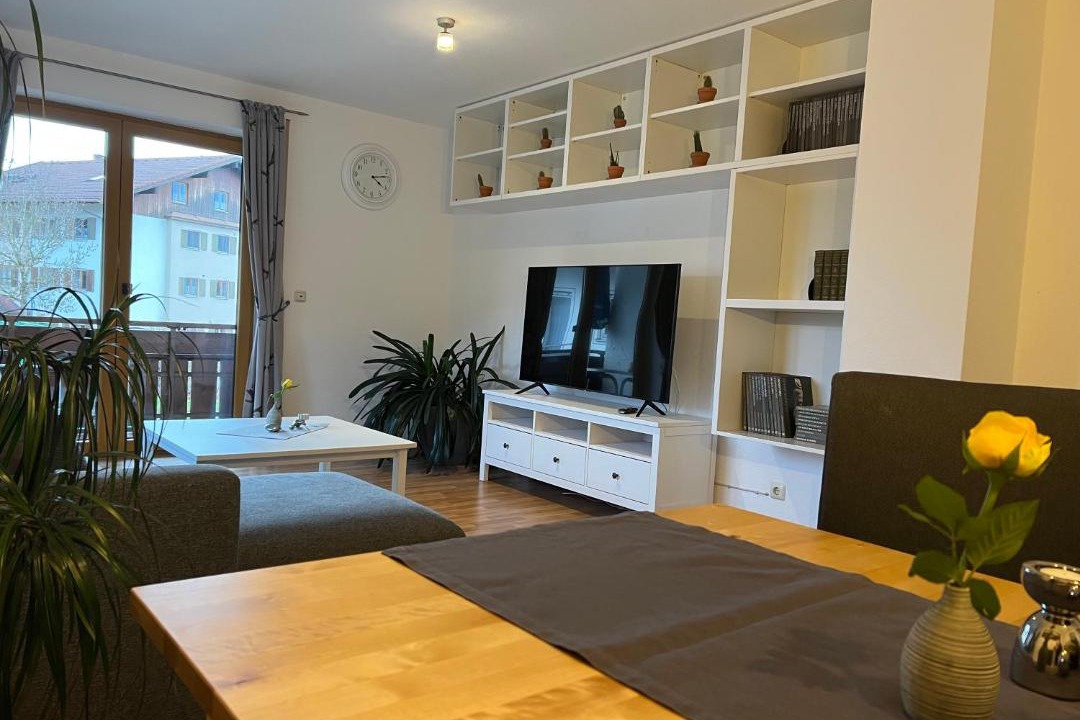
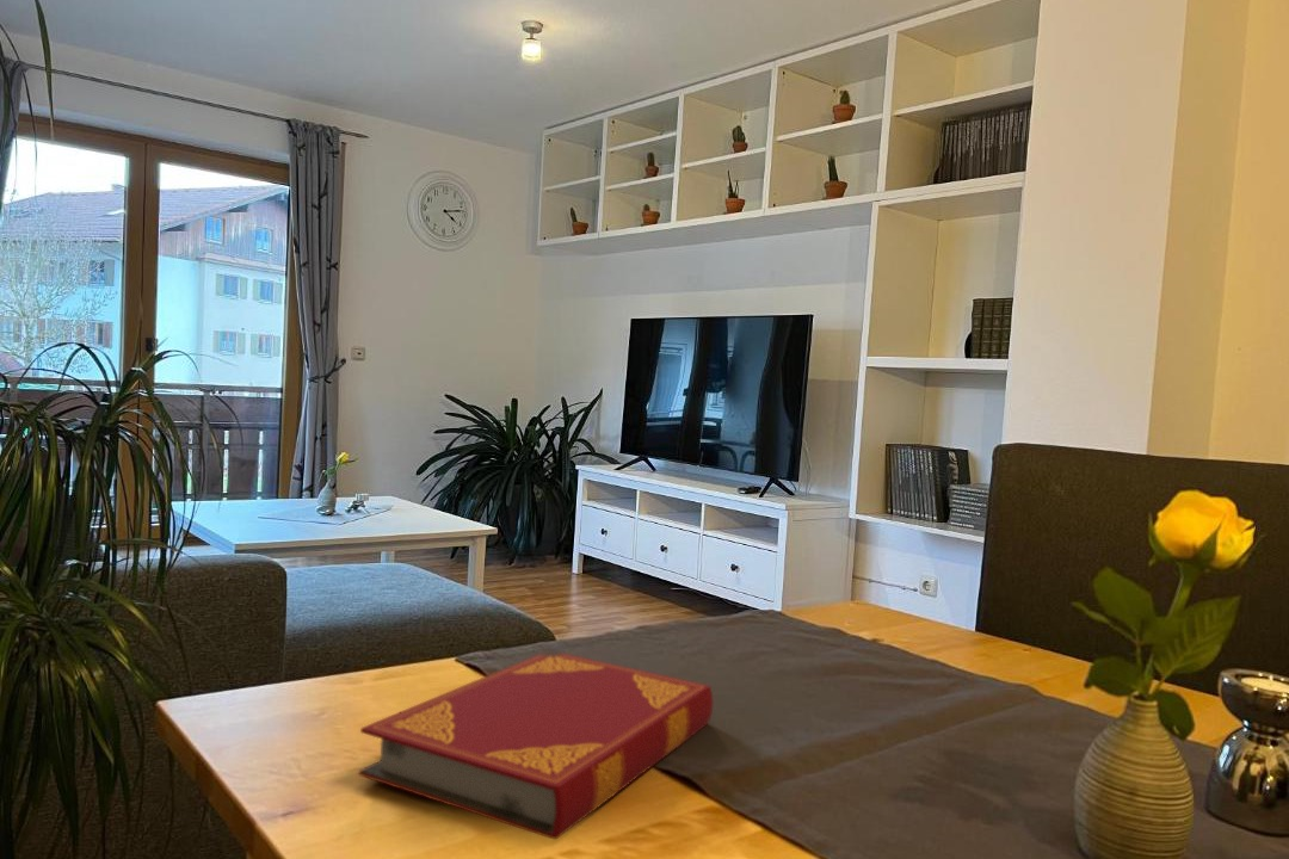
+ hardback book [357,649,714,841]
